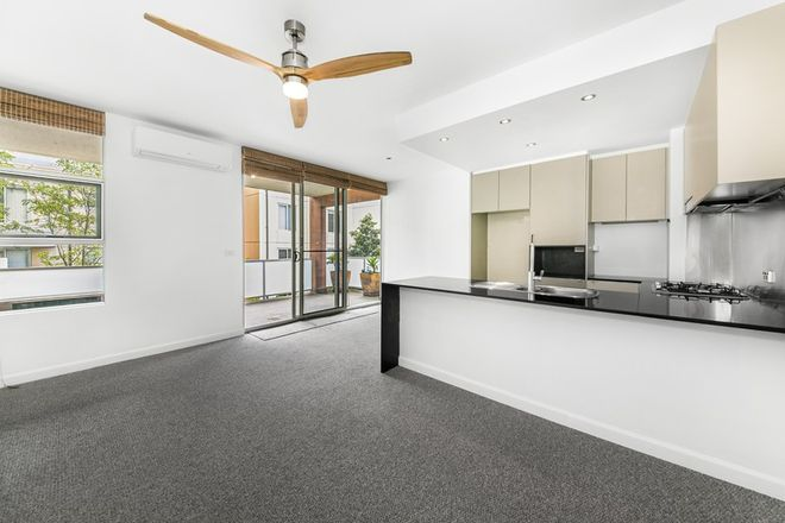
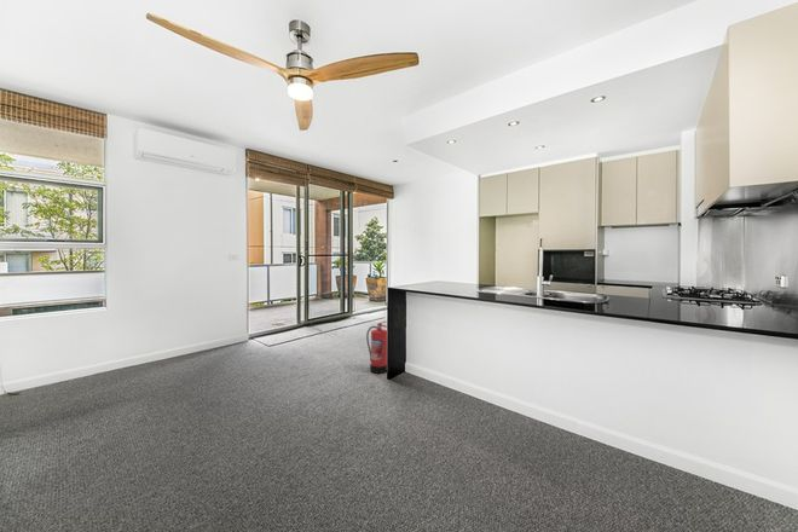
+ fire extinguisher [365,320,389,375]
